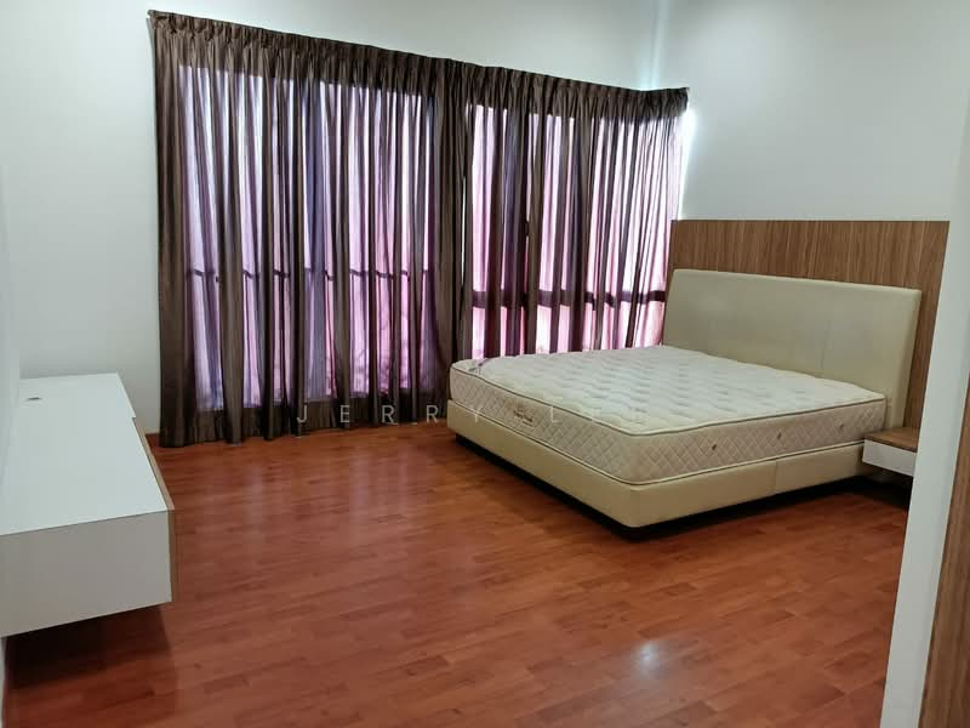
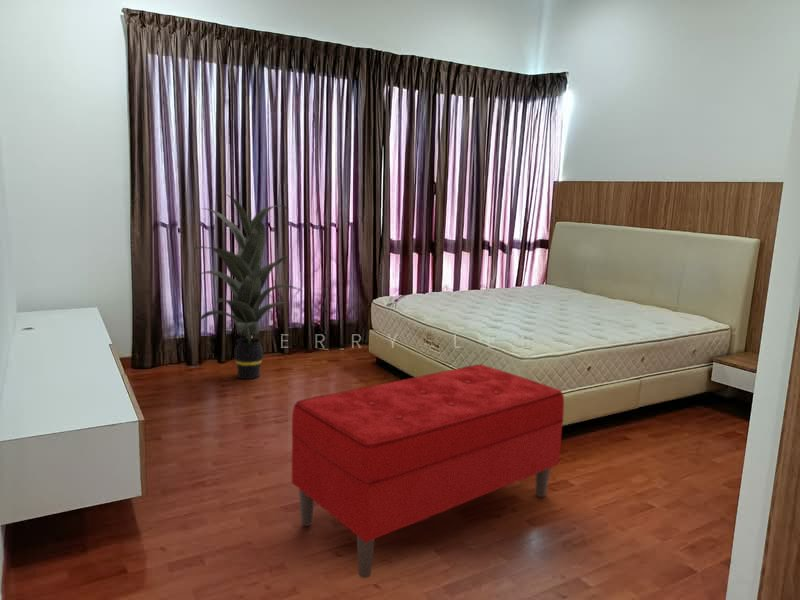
+ bench [291,363,565,579]
+ indoor plant [193,192,305,380]
